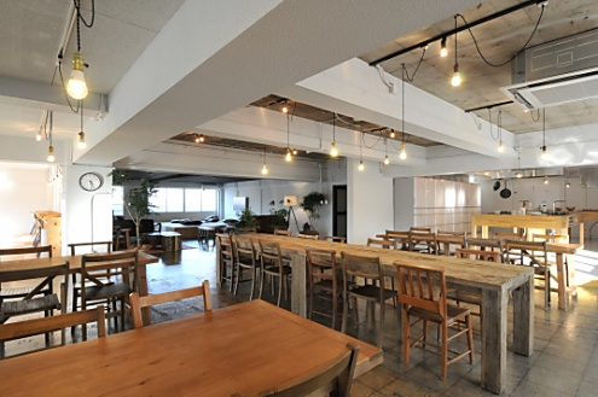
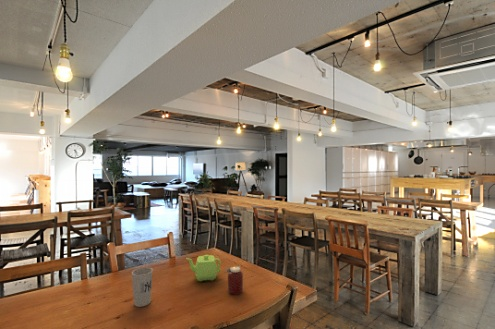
+ jar [224,265,244,295]
+ cup [131,267,154,308]
+ teapot [185,254,222,282]
